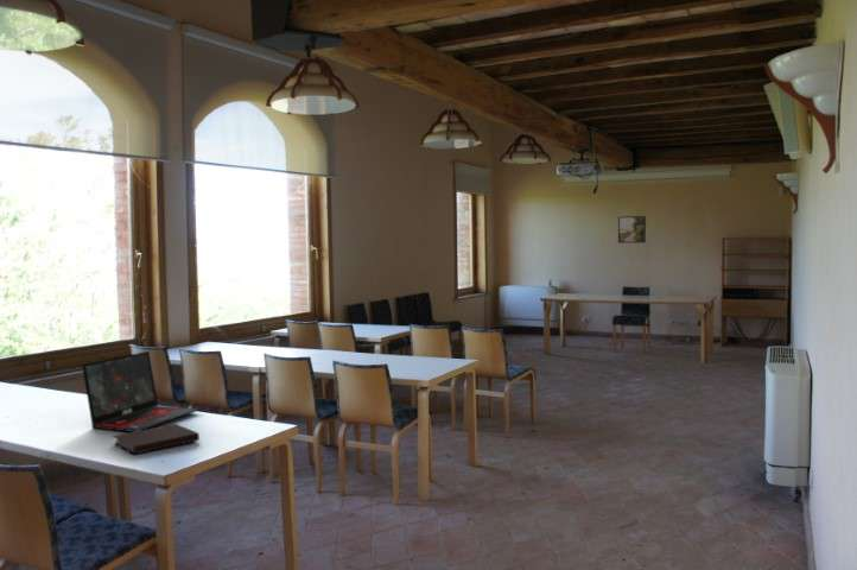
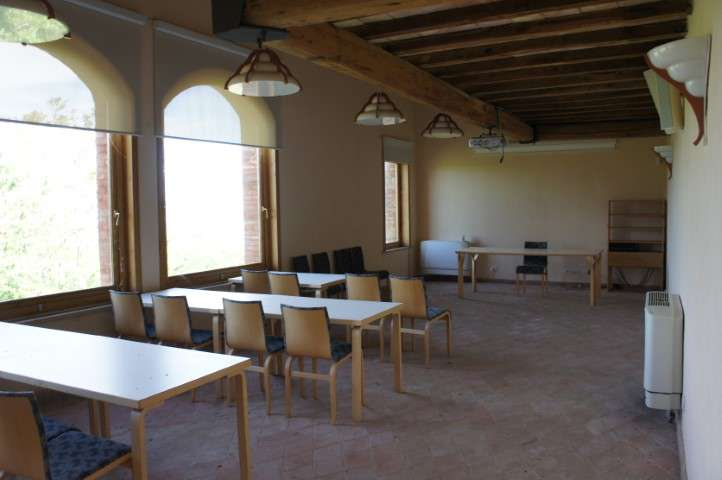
- notebook [112,423,201,456]
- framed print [617,215,647,245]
- laptop [81,350,199,432]
